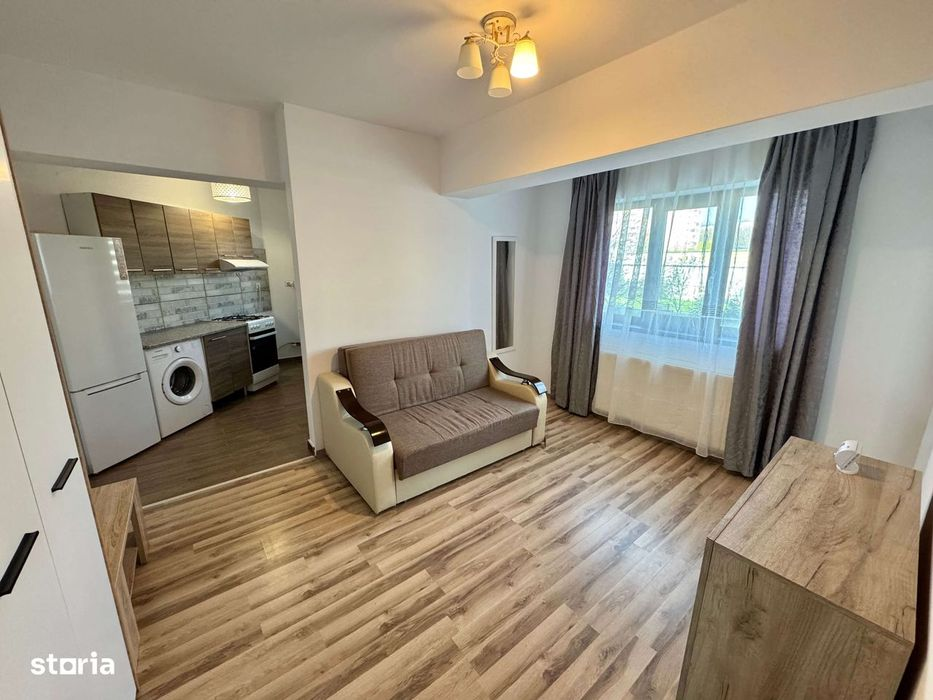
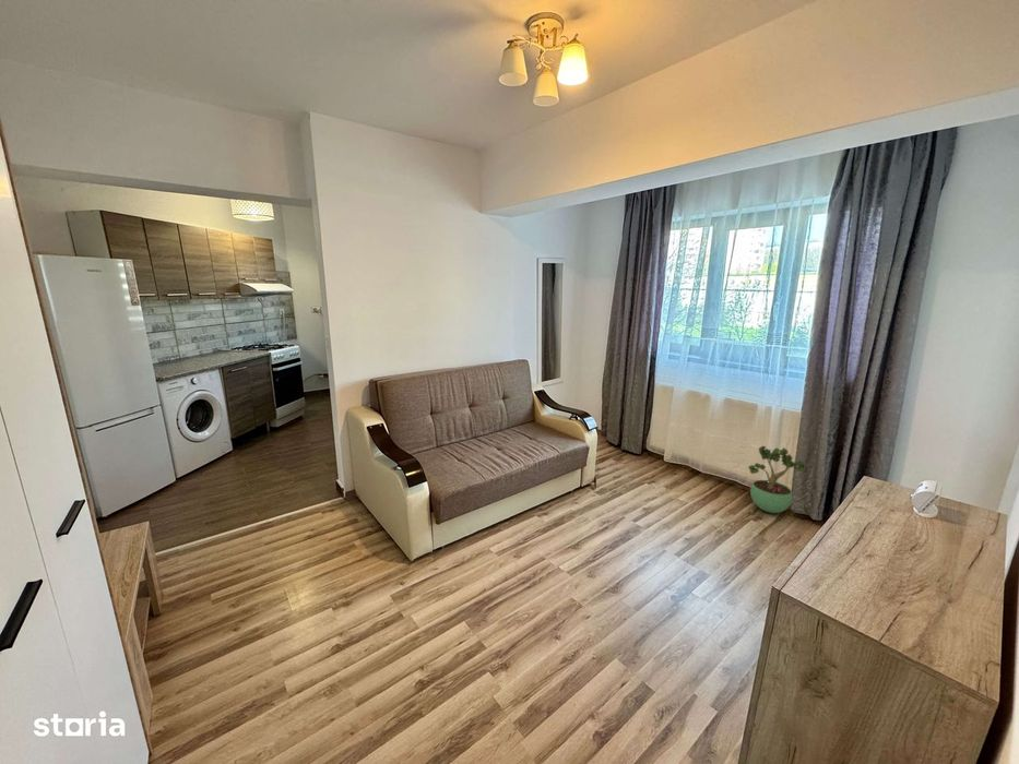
+ potted plant [747,445,806,514]
